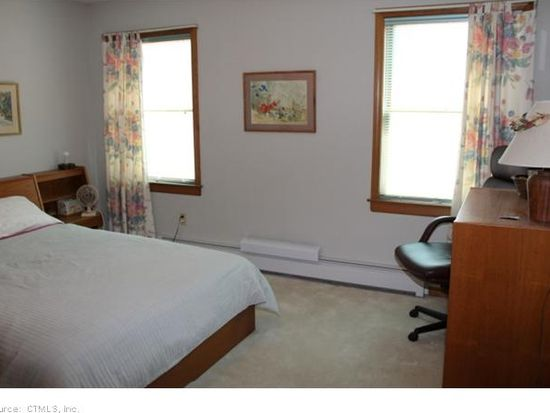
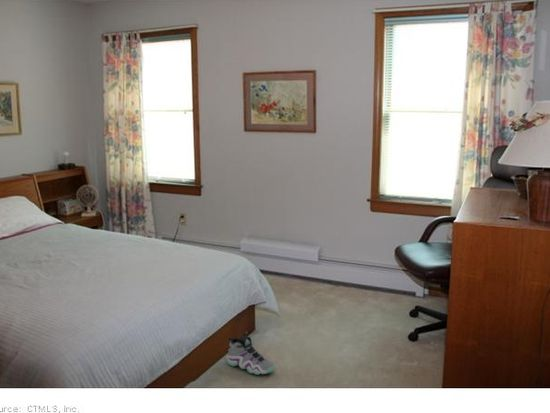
+ sneaker [226,331,276,376]
